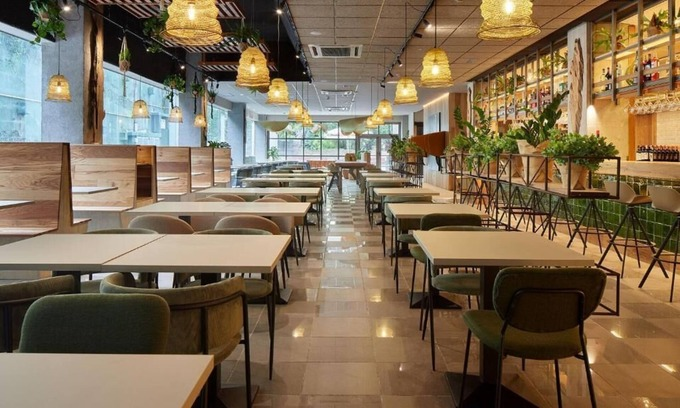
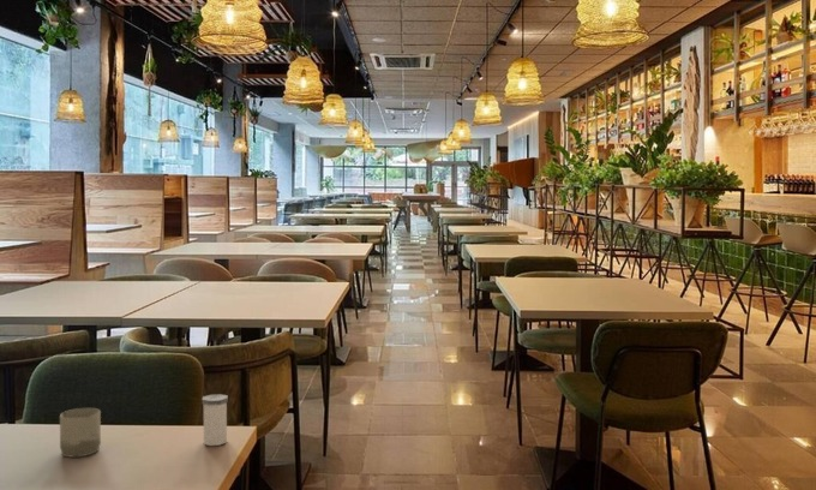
+ cup [59,407,102,458]
+ salt shaker [202,393,229,447]
